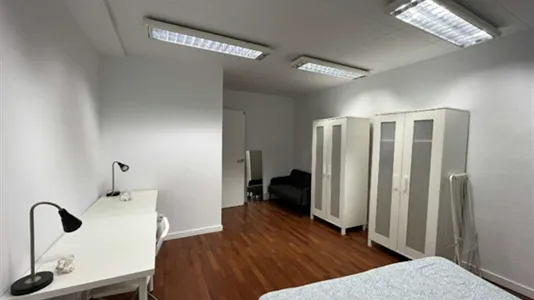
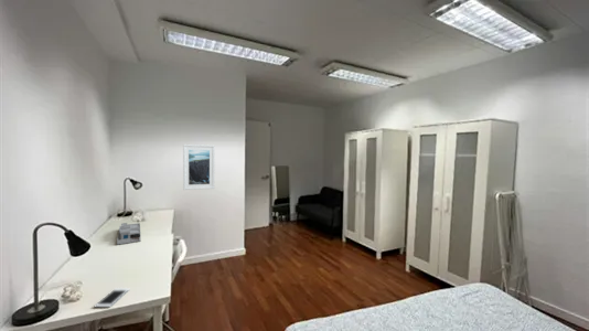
+ desk organizer [116,222,142,246]
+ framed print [182,143,216,191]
+ cell phone [93,287,131,308]
